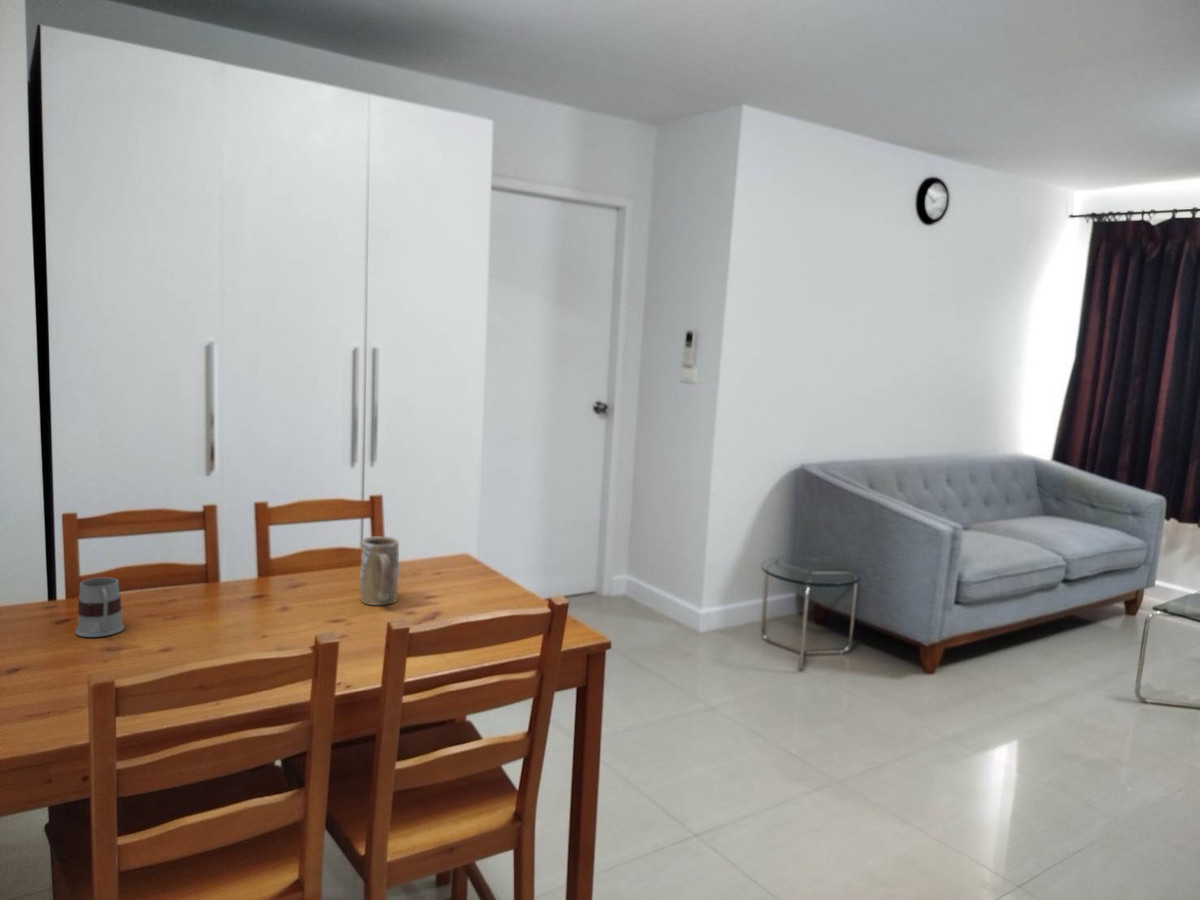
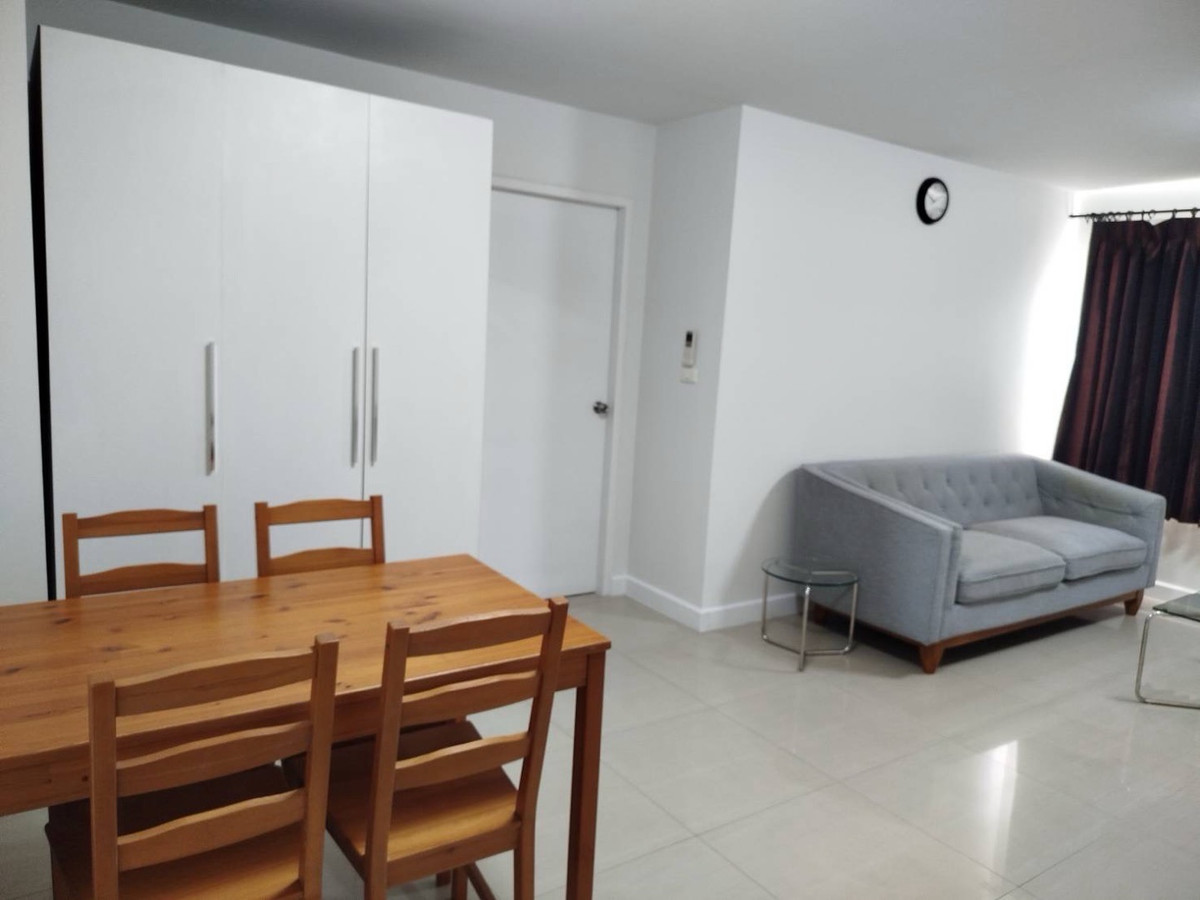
- mug [74,576,126,638]
- mug [359,535,400,606]
